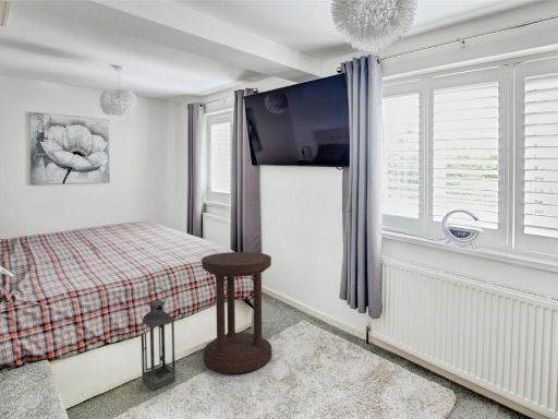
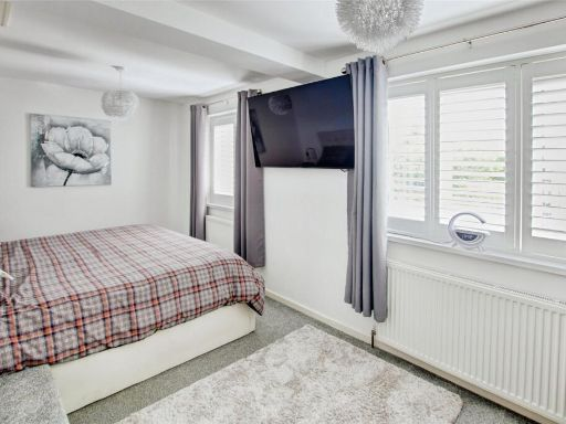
- lantern [141,287,177,392]
- side table [201,251,272,374]
